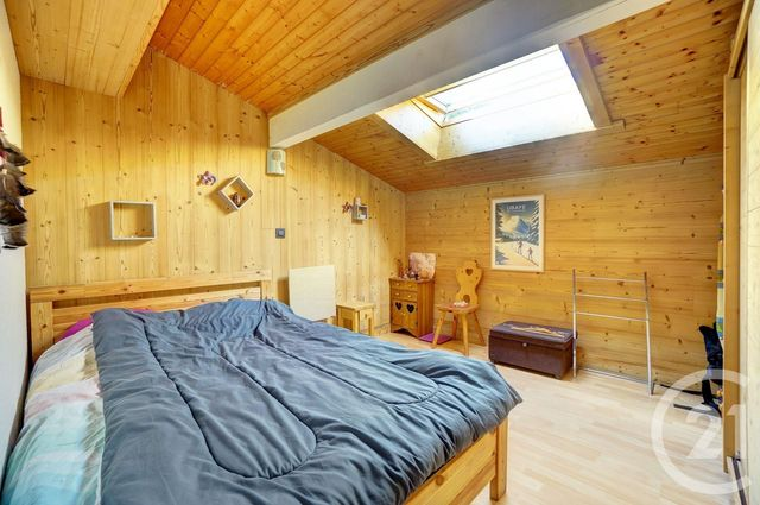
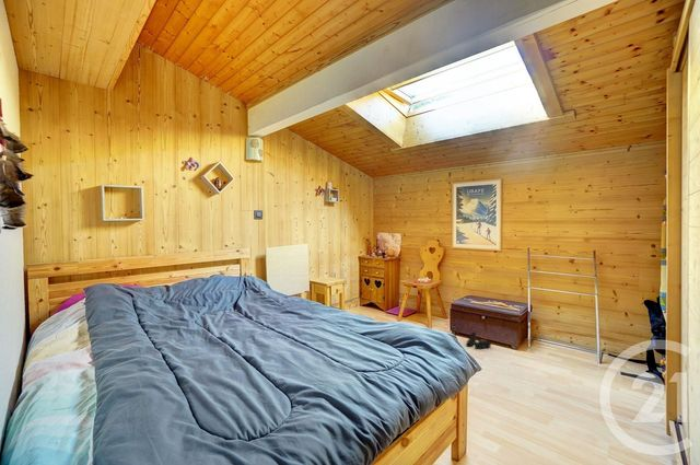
+ boots [465,330,492,350]
